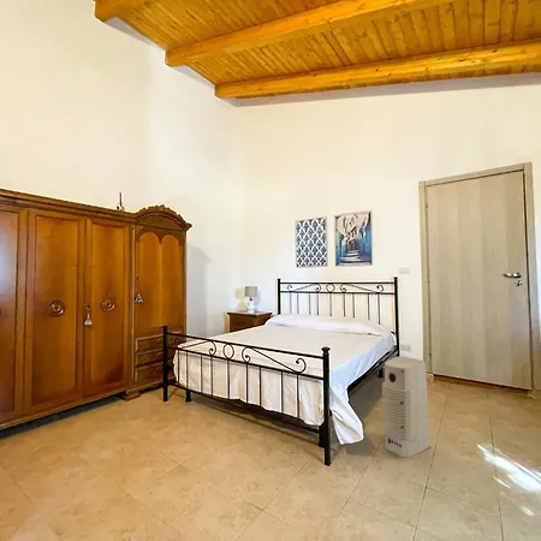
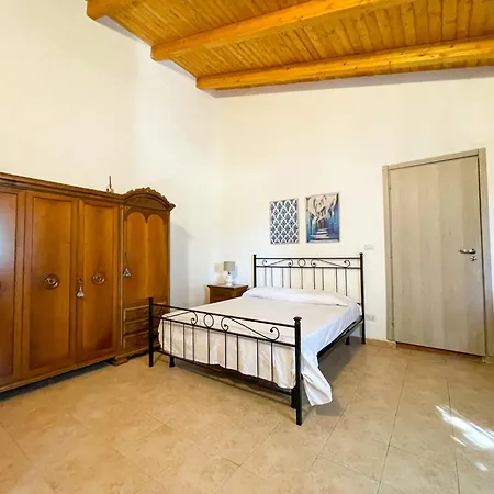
- air purifier [381,356,432,458]
